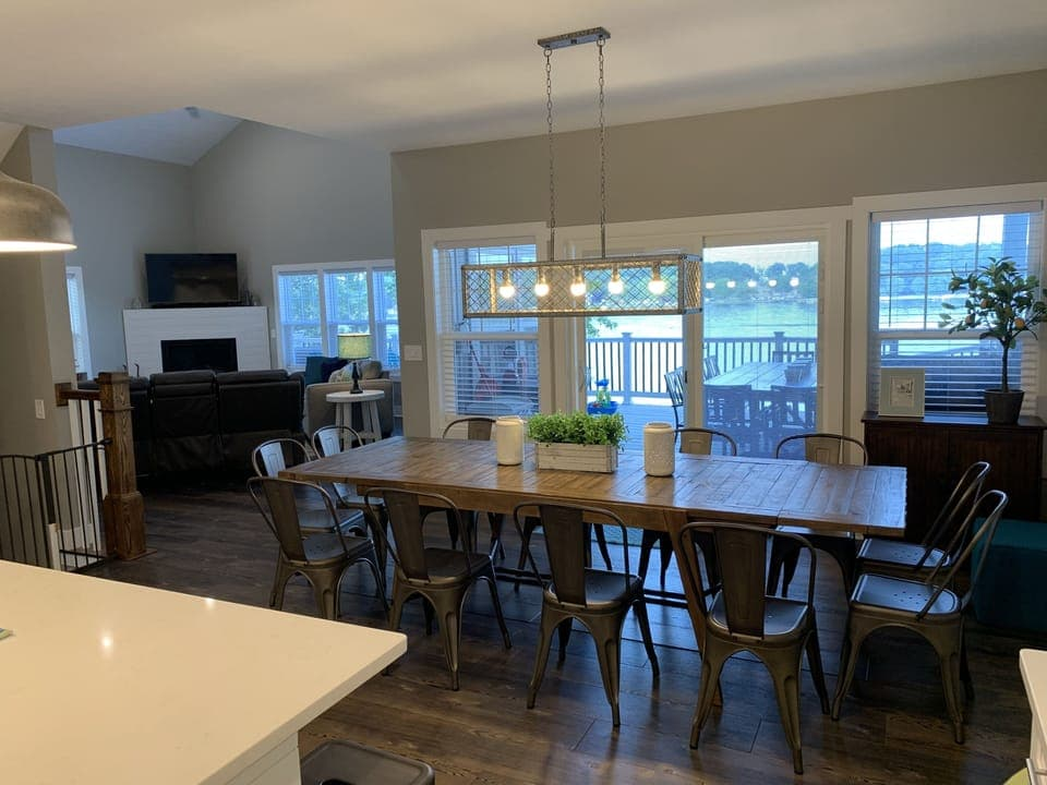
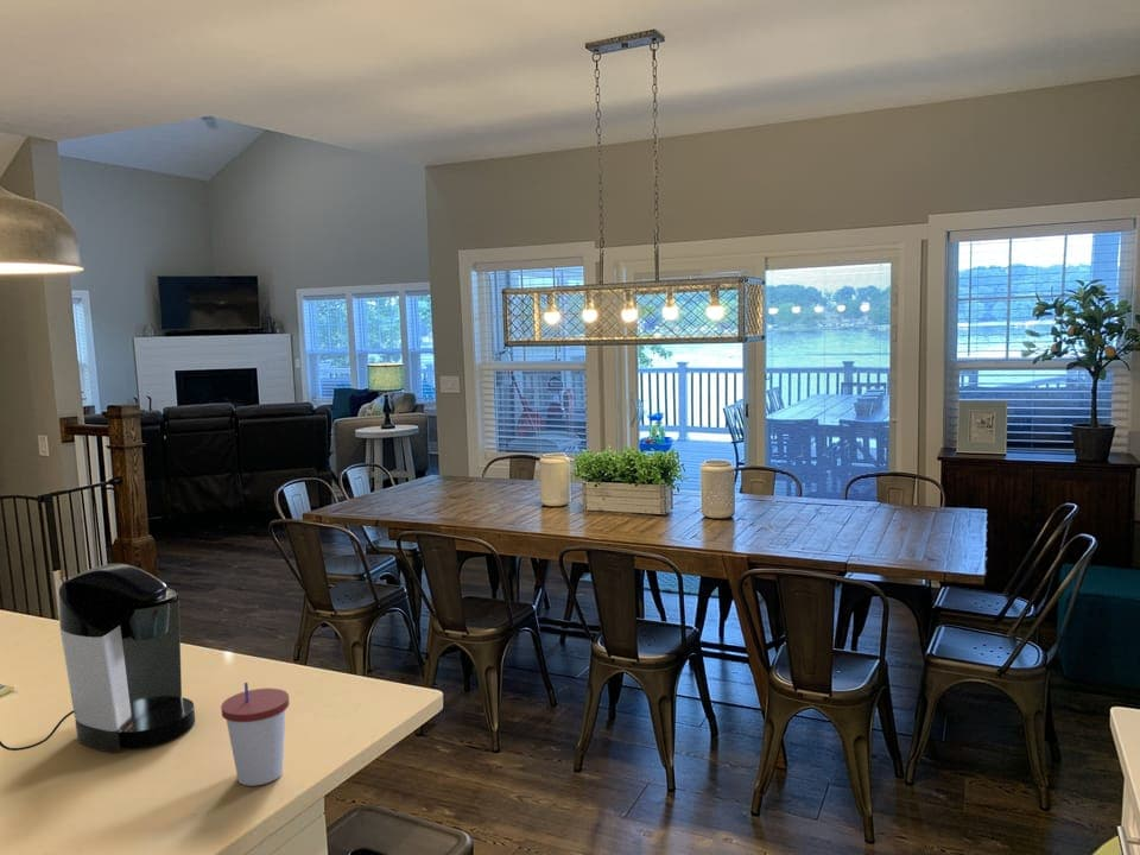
+ cup [220,682,291,786]
+ coffee maker [0,563,196,753]
